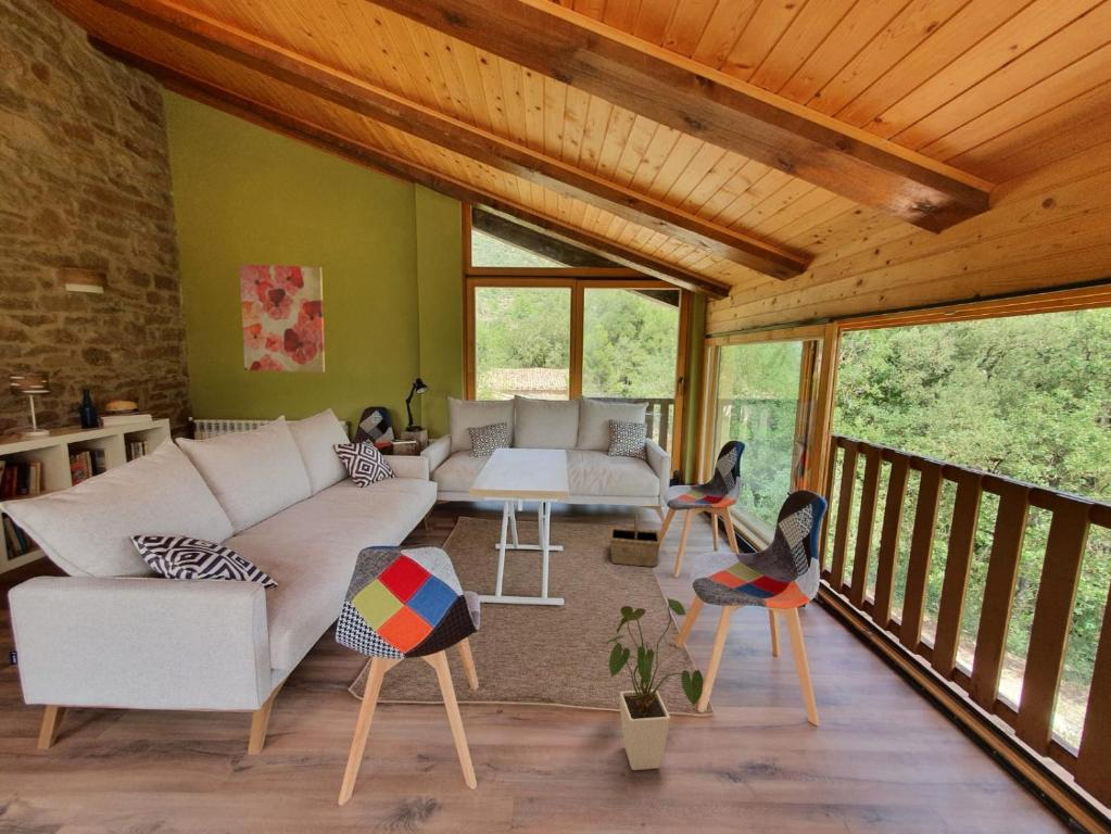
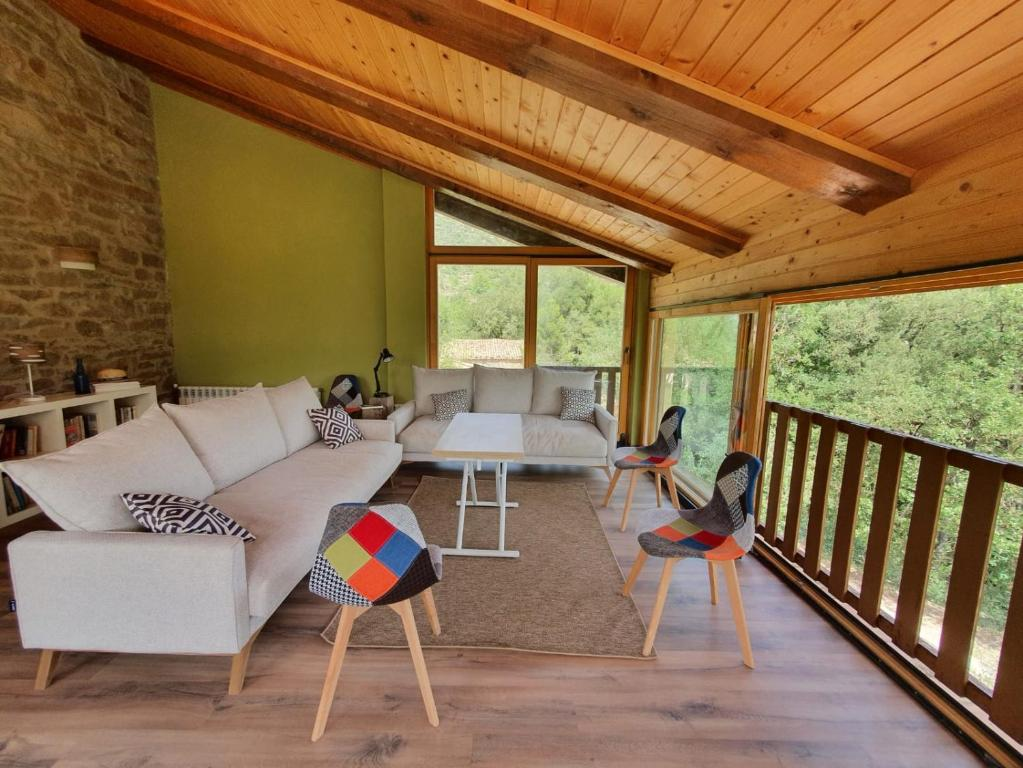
- house plant [603,595,705,771]
- basket [608,511,661,568]
- wall art [239,263,326,374]
